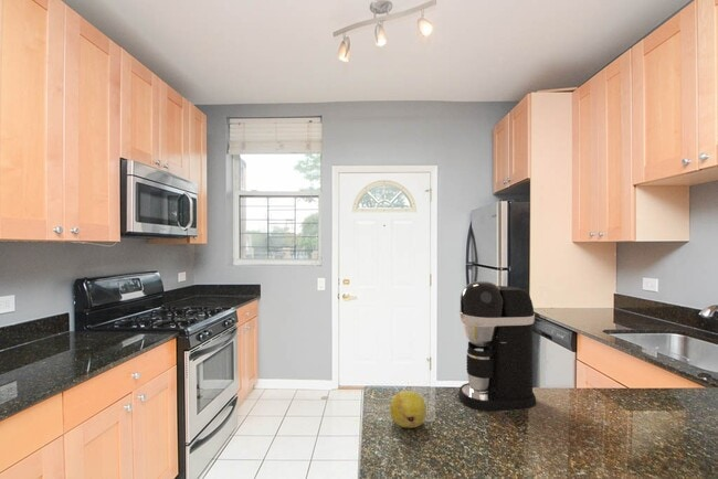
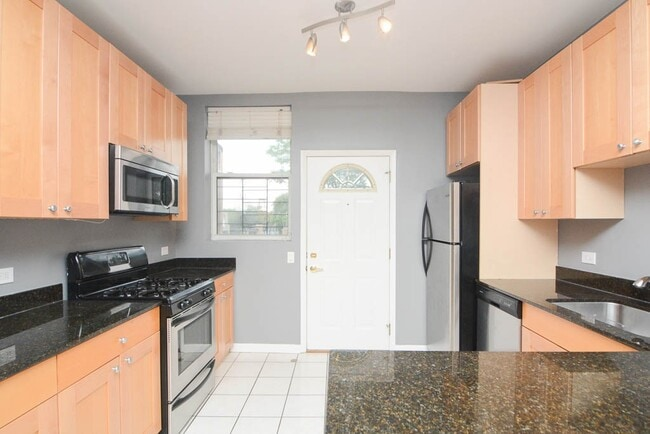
- coffee maker [457,280,538,413]
- fruit [389,390,427,429]
